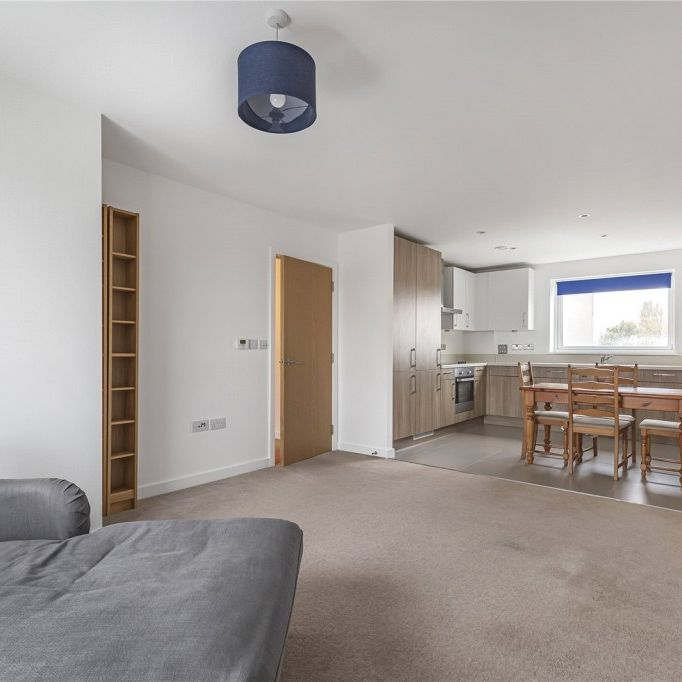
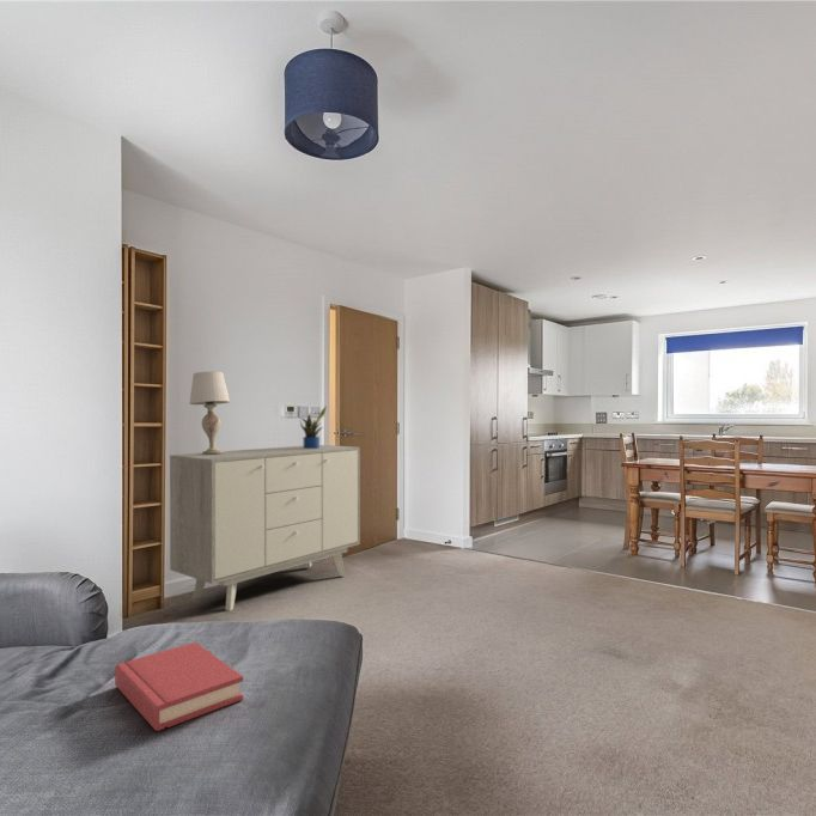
+ table lamp [188,371,231,453]
+ potted plant [298,404,328,449]
+ sideboard [169,444,361,611]
+ hardback book [114,641,244,732]
